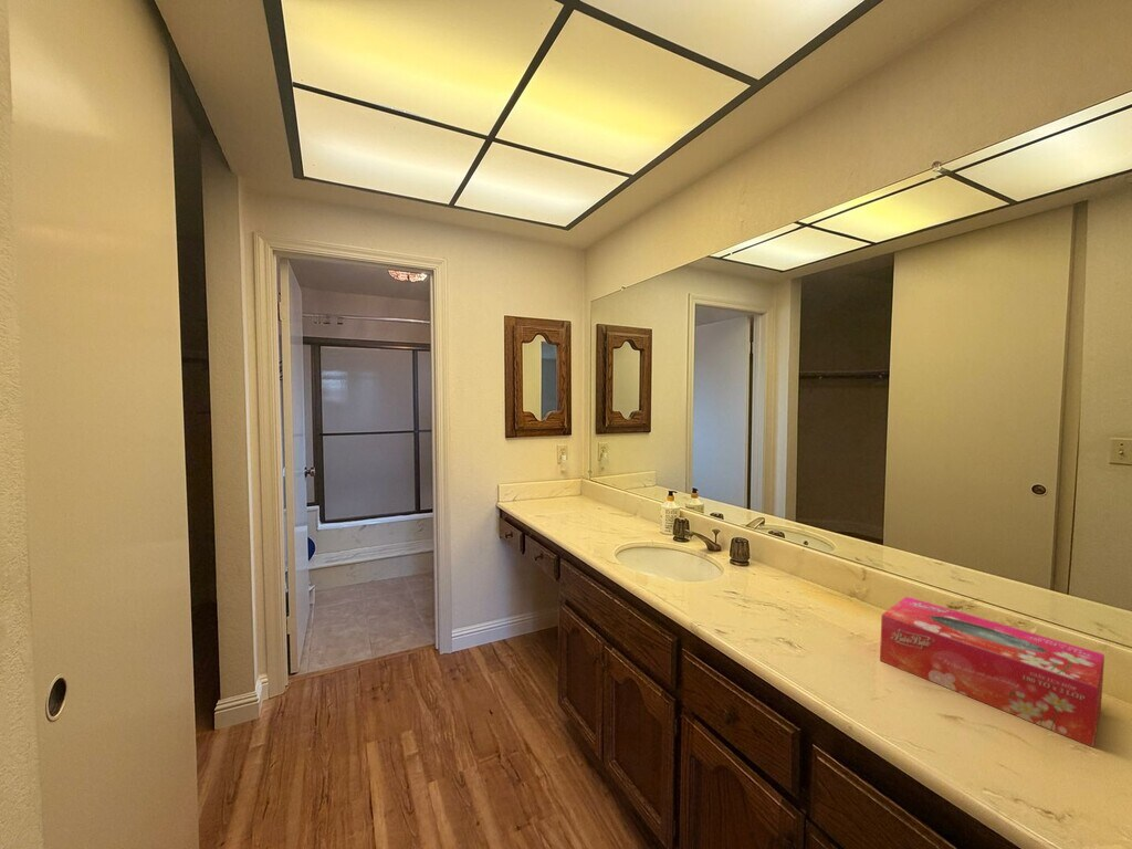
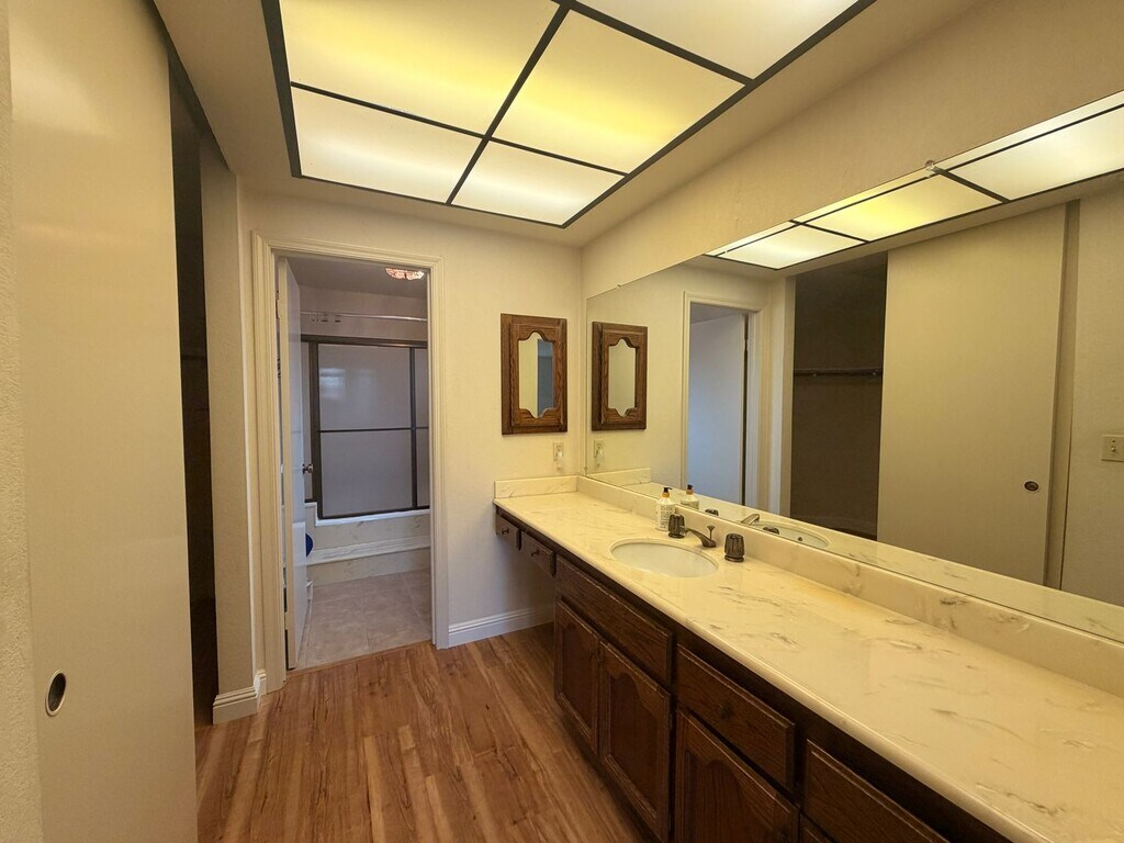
- tissue box [879,596,1105,748]
